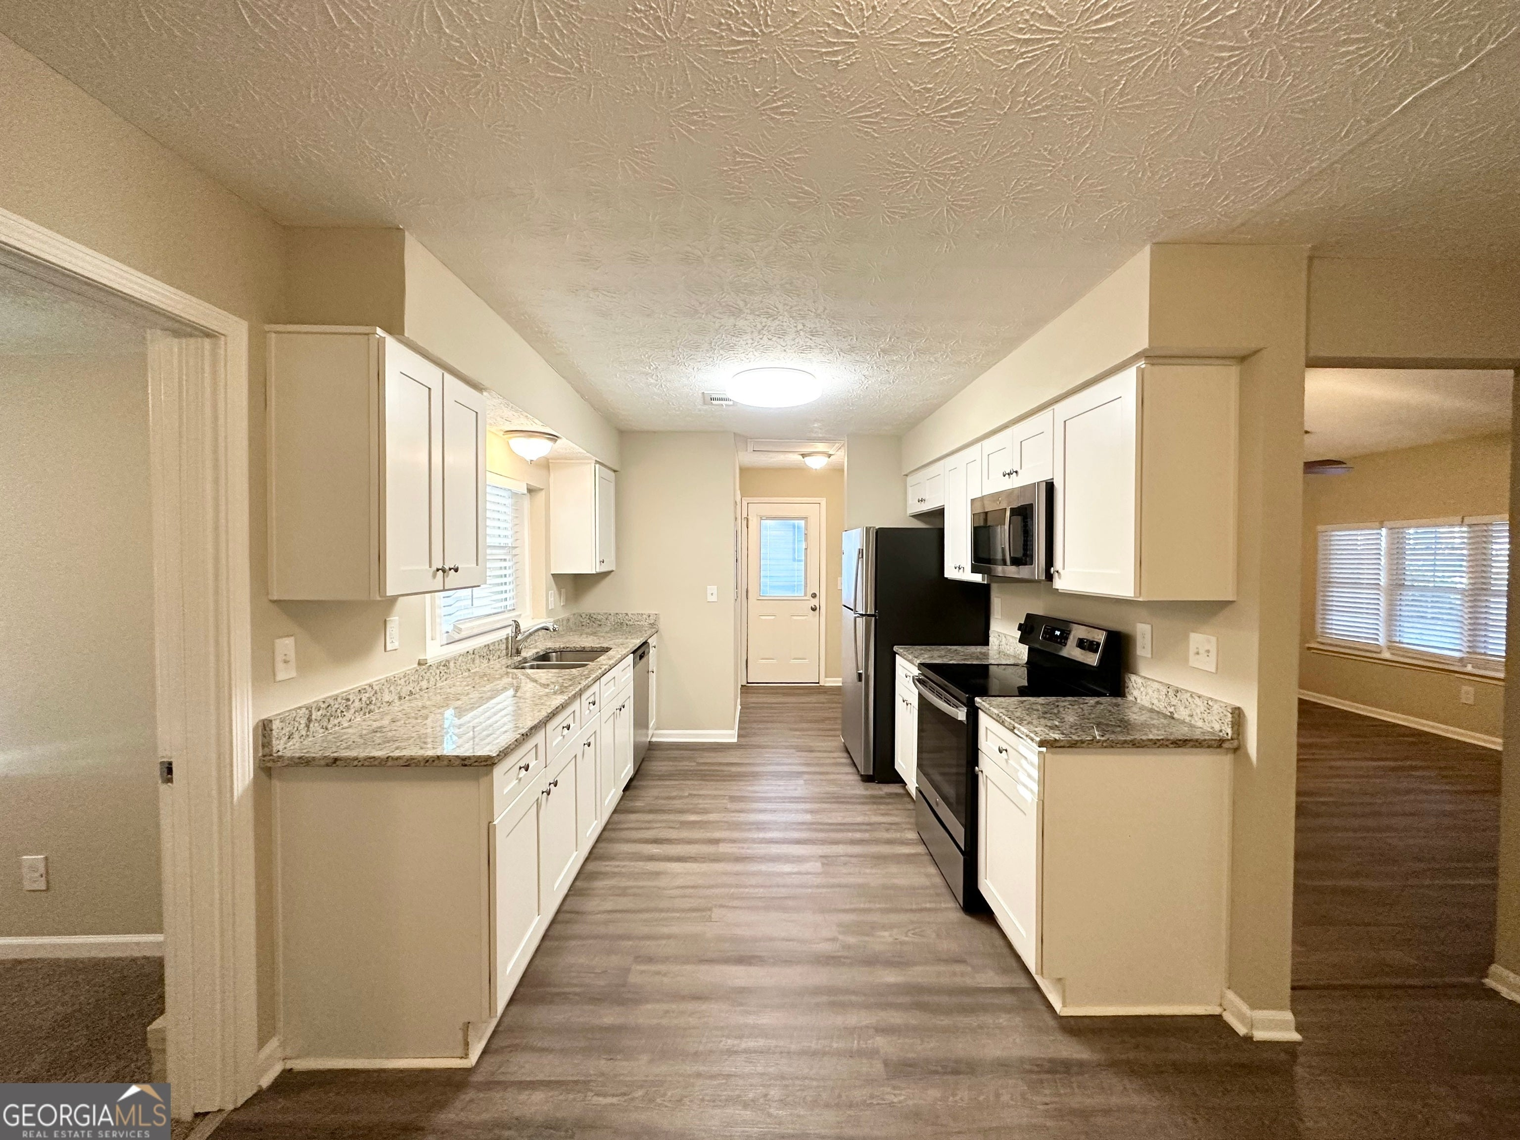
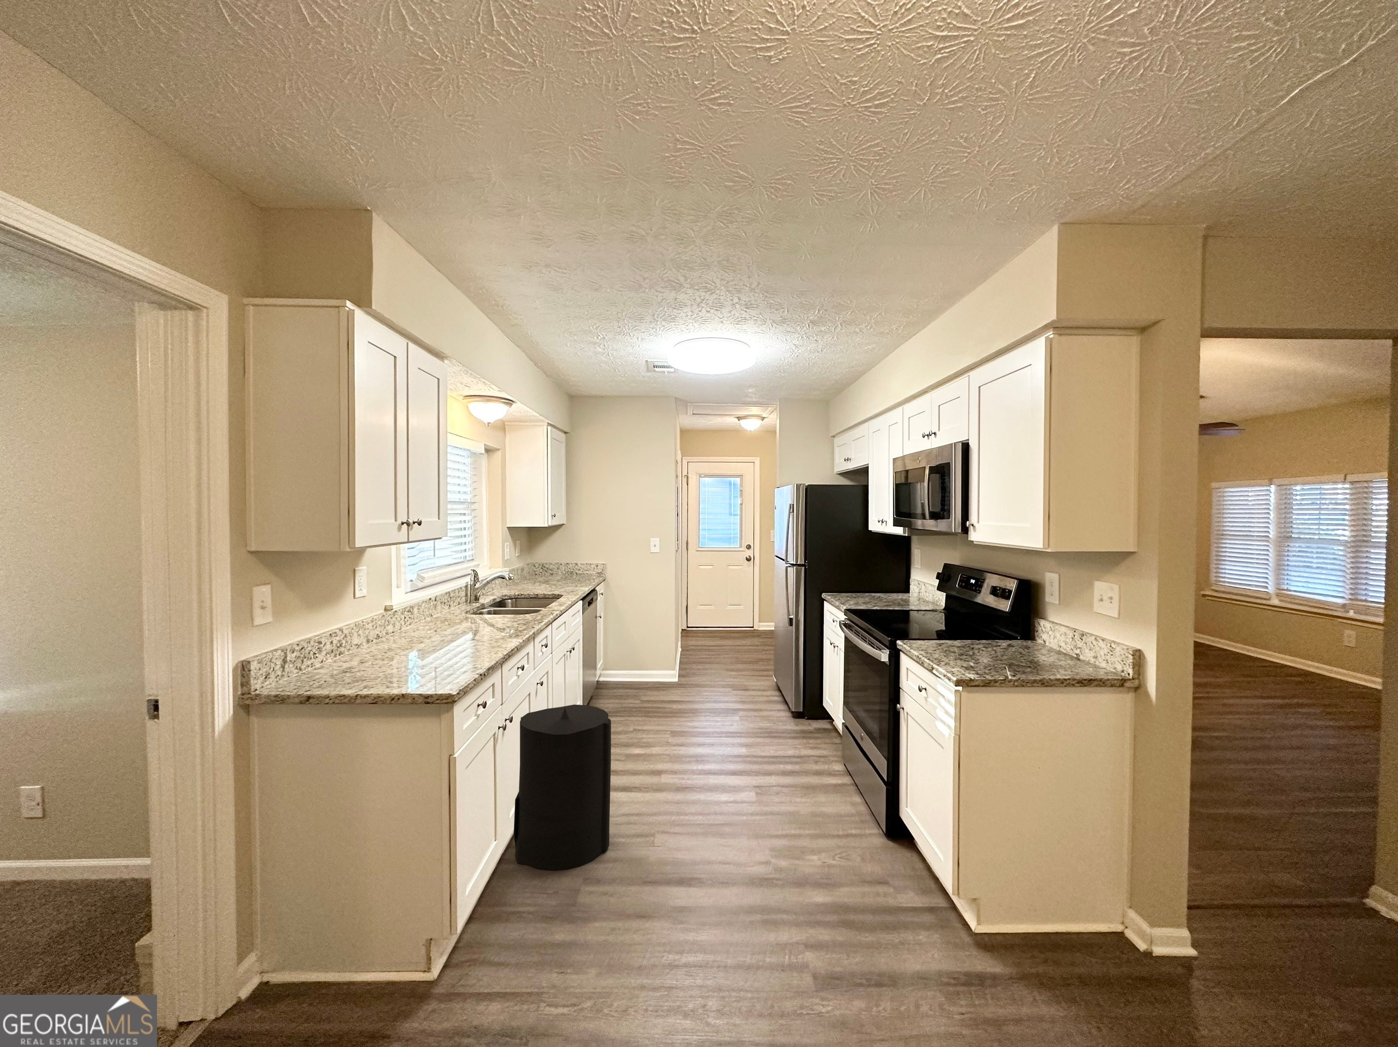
+ trash can [513,704,612,871]
